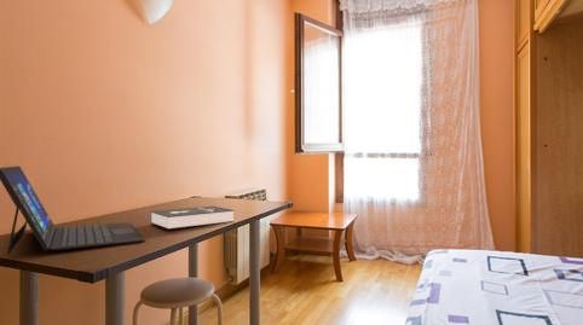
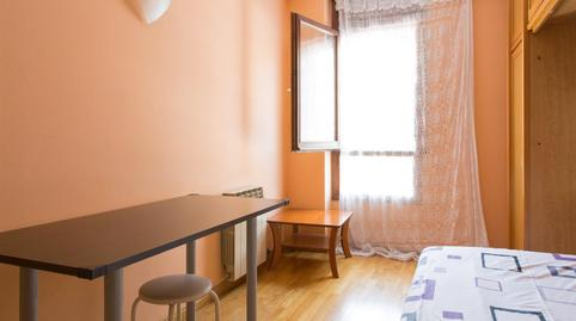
- booklet [150,205,236,231]
- laptop [0,164,146,256]
